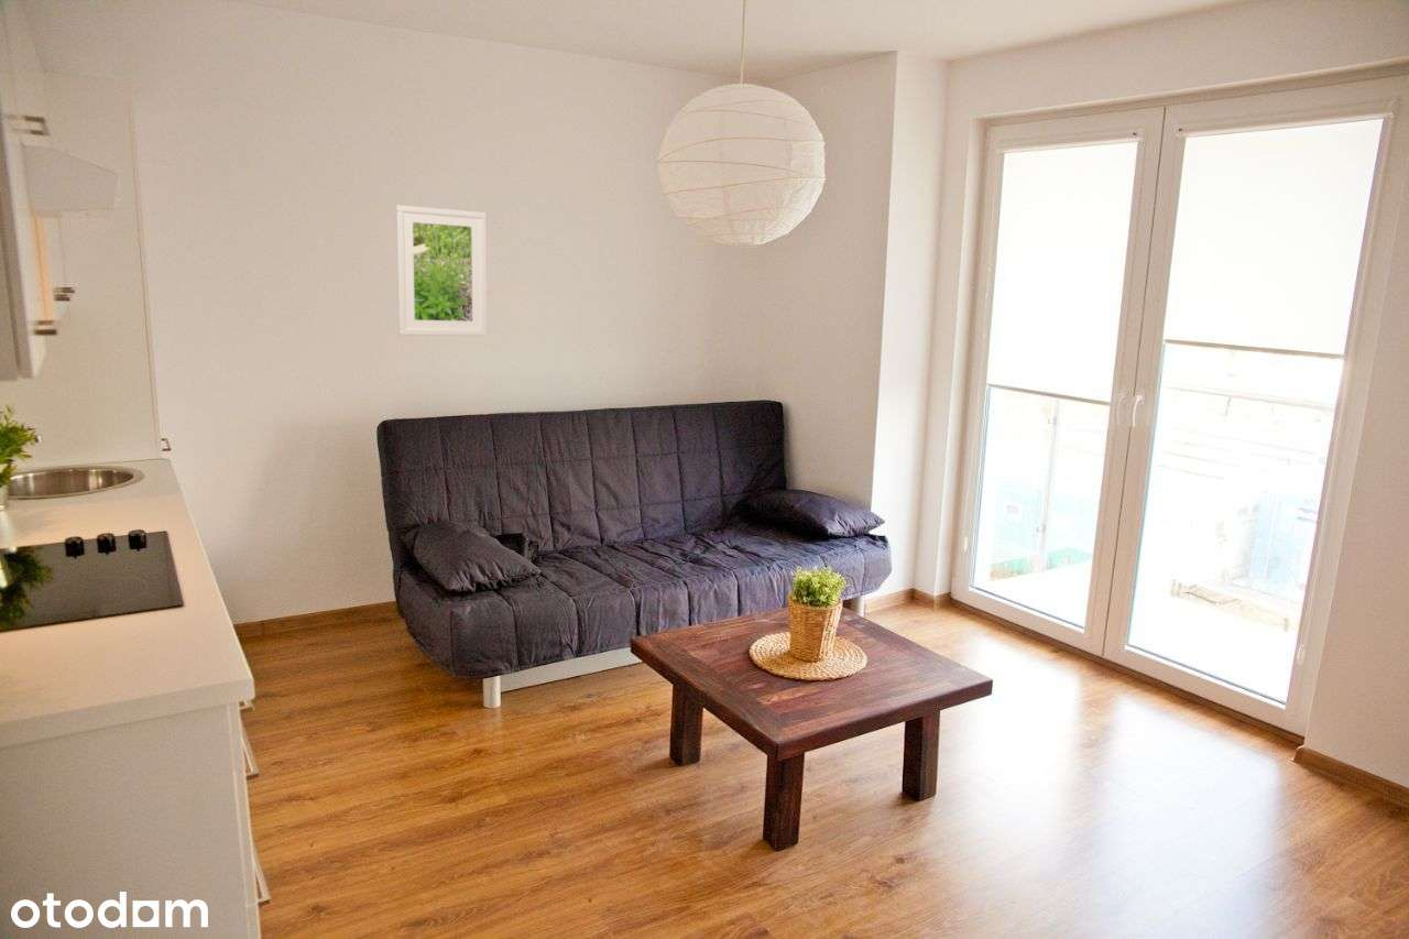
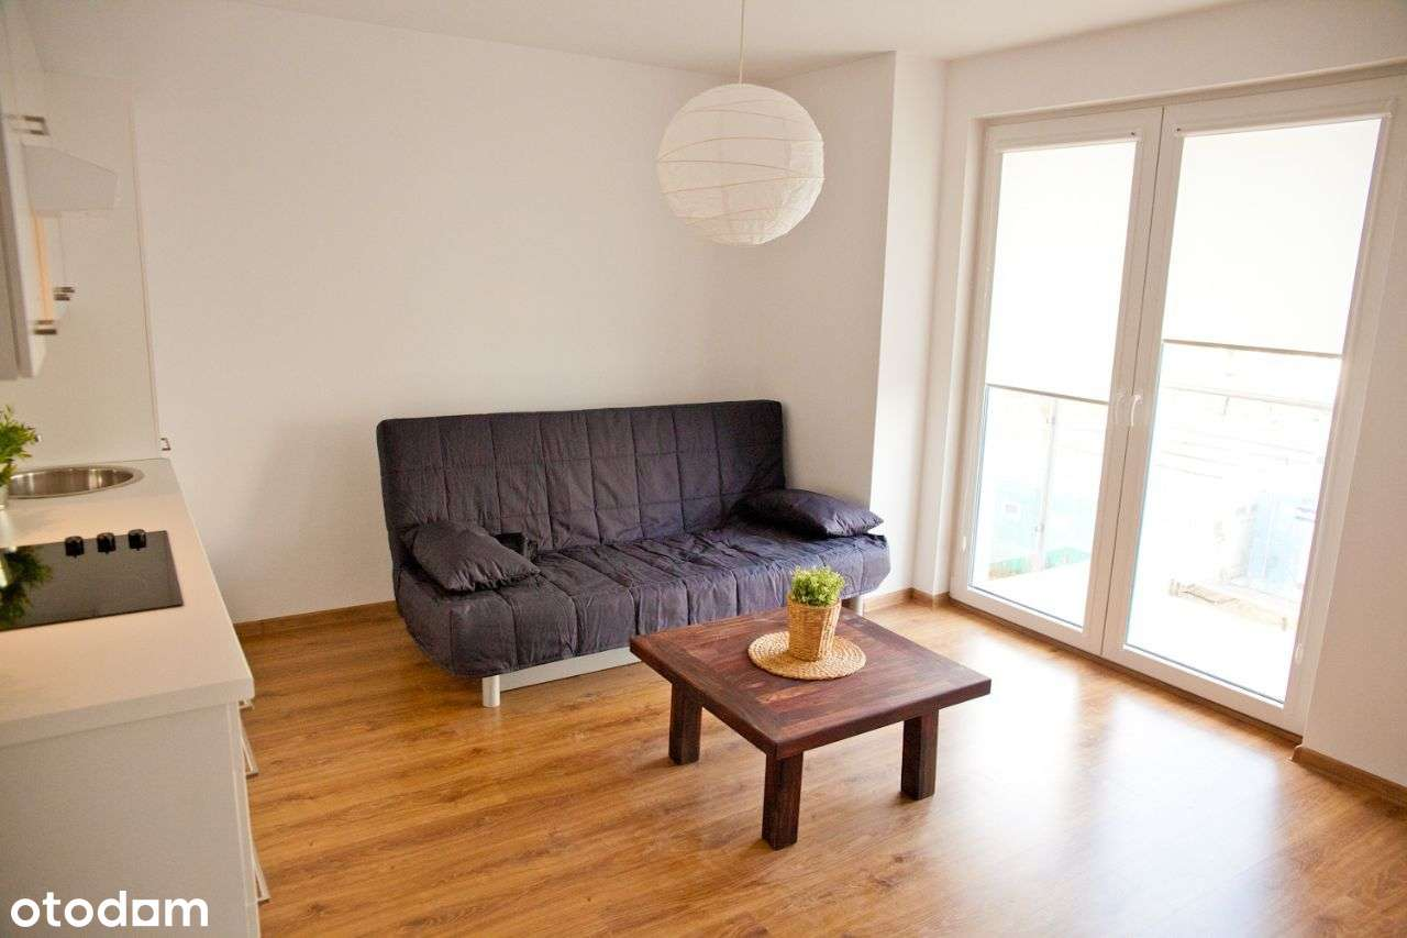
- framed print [395,204,488,337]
